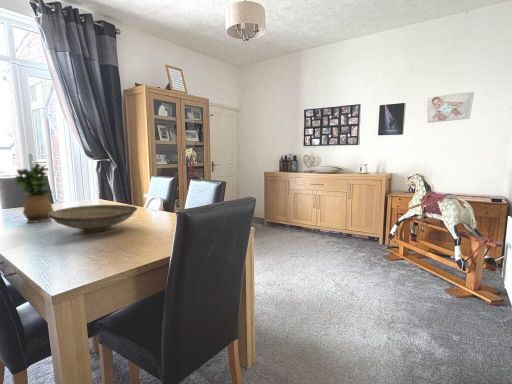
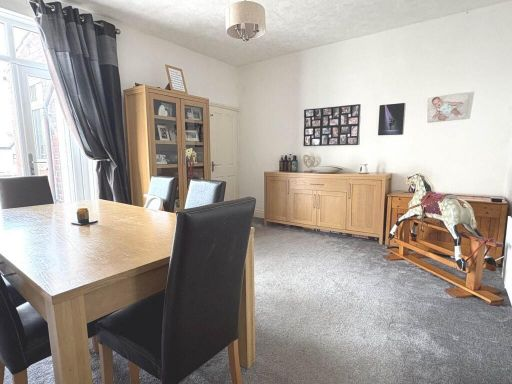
- decorative bowl [49,204,138,233]
- potted plant [13,162,54,224]
